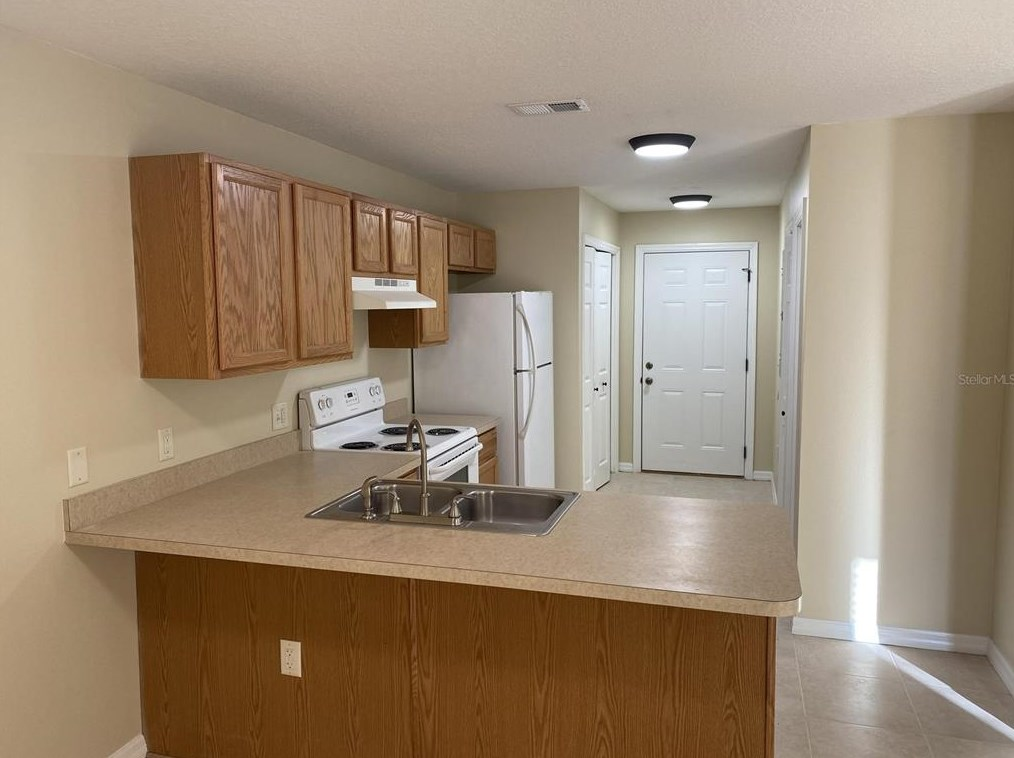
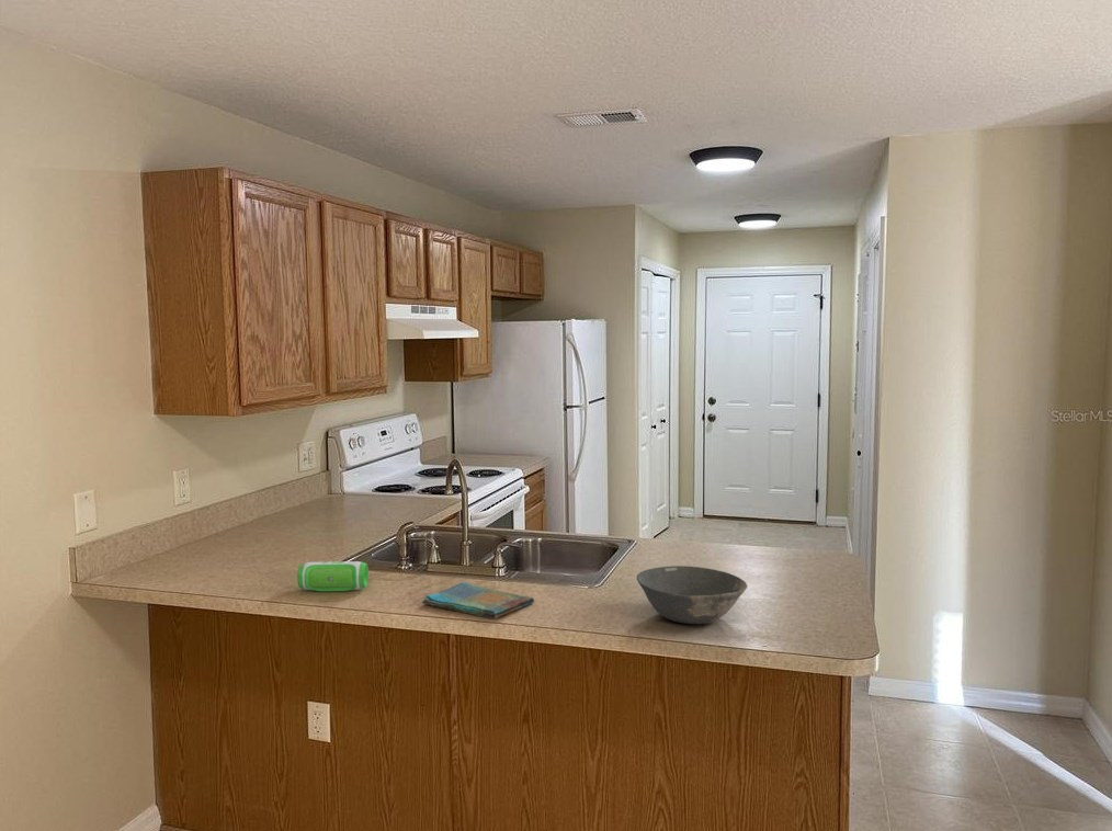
+ speaker [296,560,370,592]
+ bowl [636,565,748,625]
+ dish towel [421,581,535,619]
